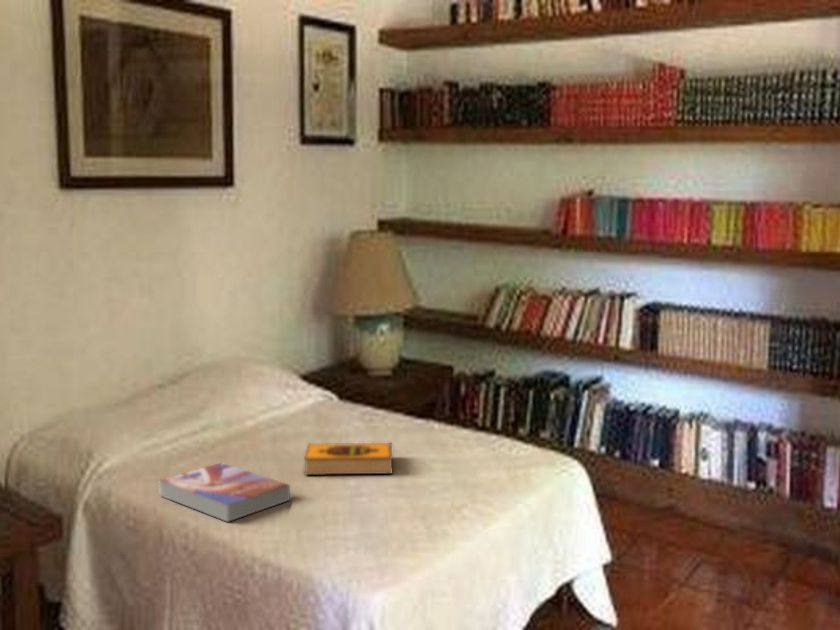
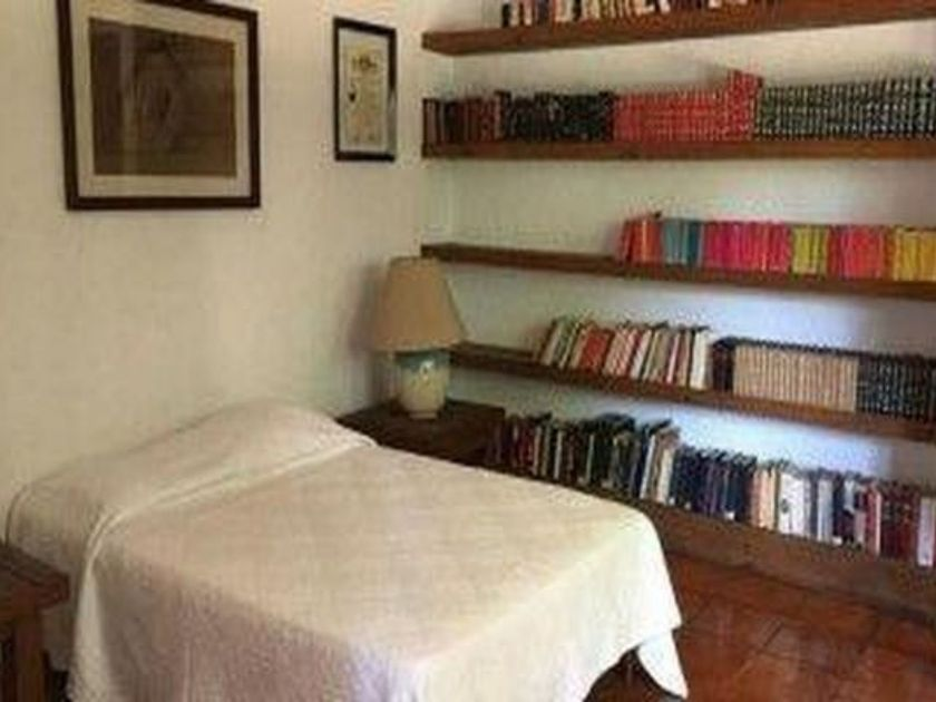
- hardback book [303,441,394,476]
- textbook [158,462,291,523]
